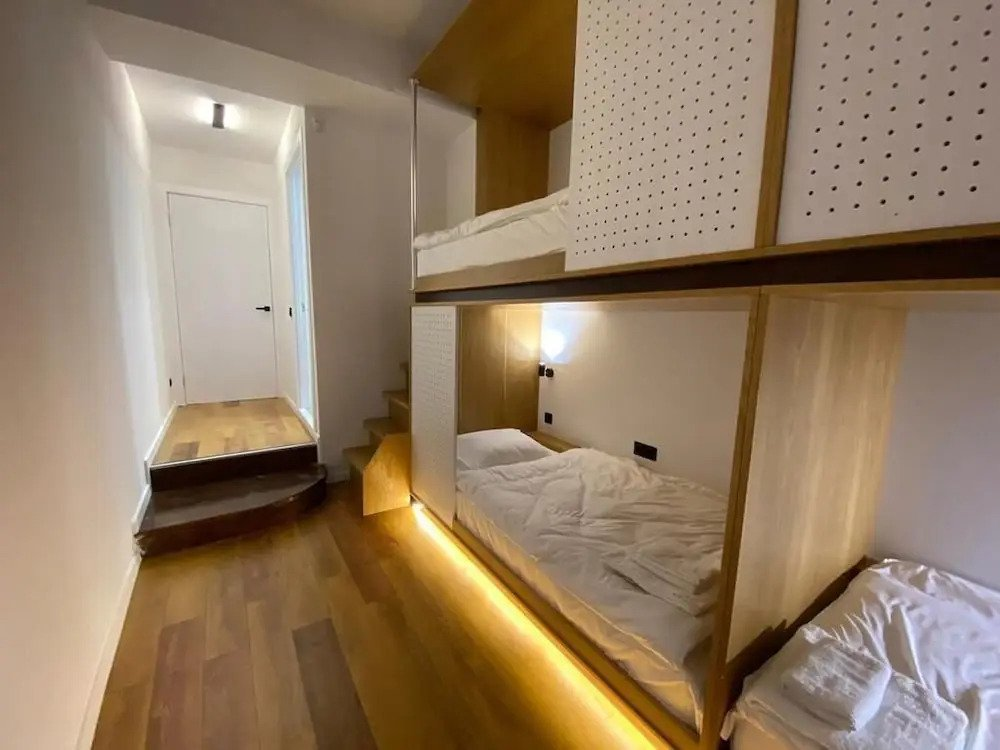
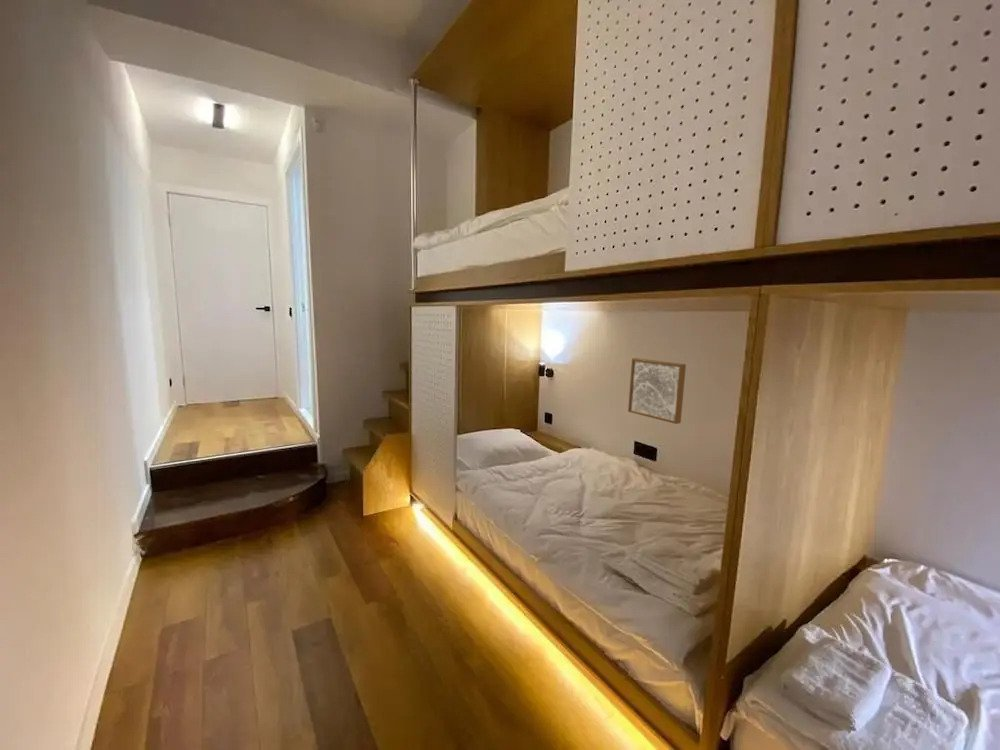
+ wall art [627,357,687,425]
